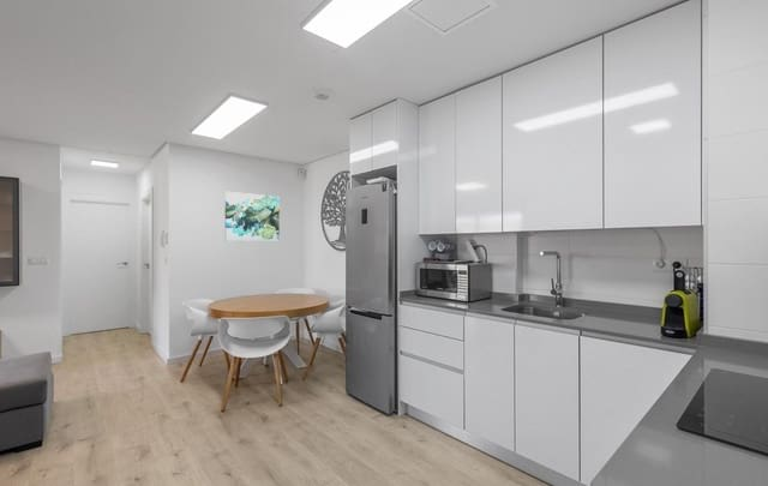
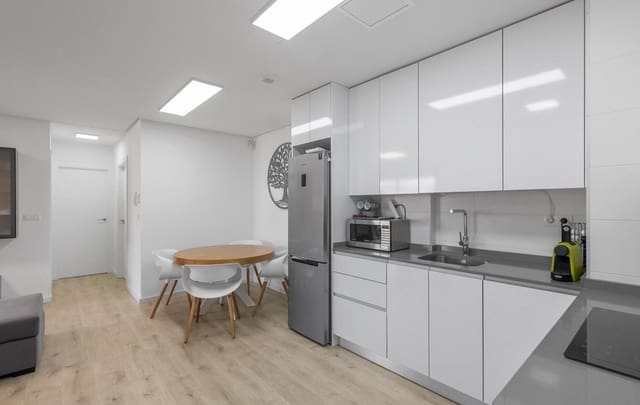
- wall art [224,191,281,241]
